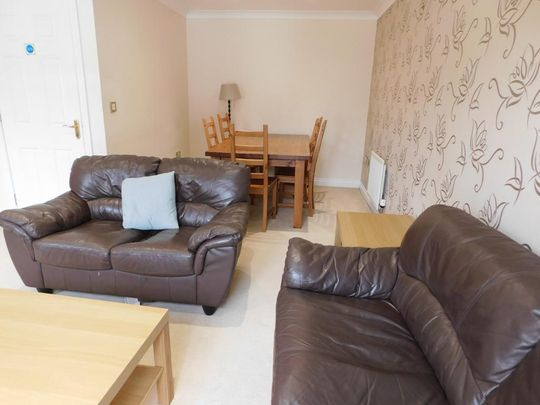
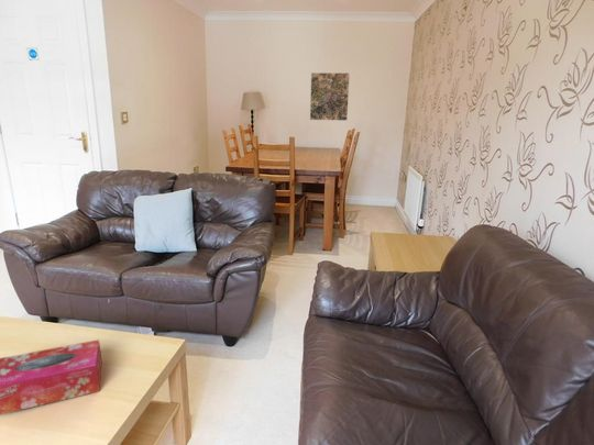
+ tissue box [0,338,103,415]
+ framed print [309,71,351,122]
